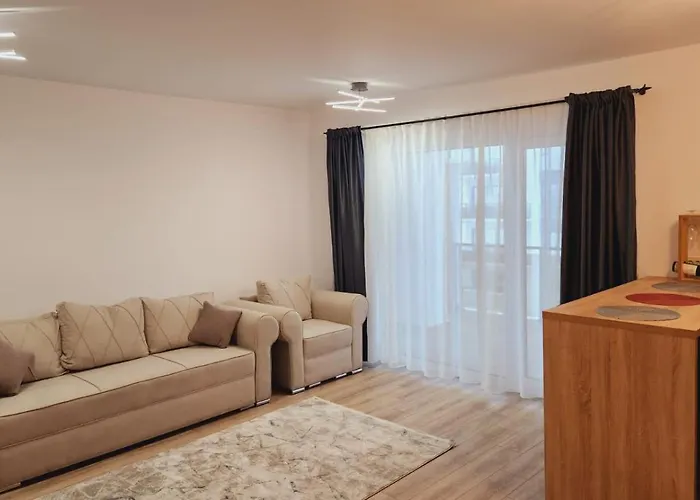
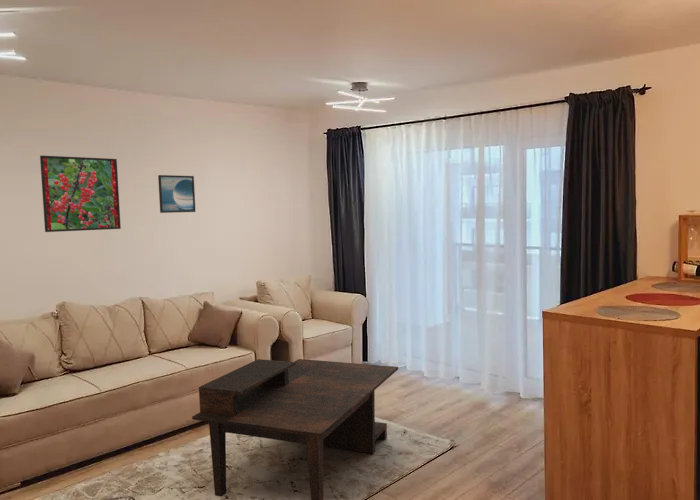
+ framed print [39,155,122,233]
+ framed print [157,174,196,214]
+ coffee table [191,358,399,500]
